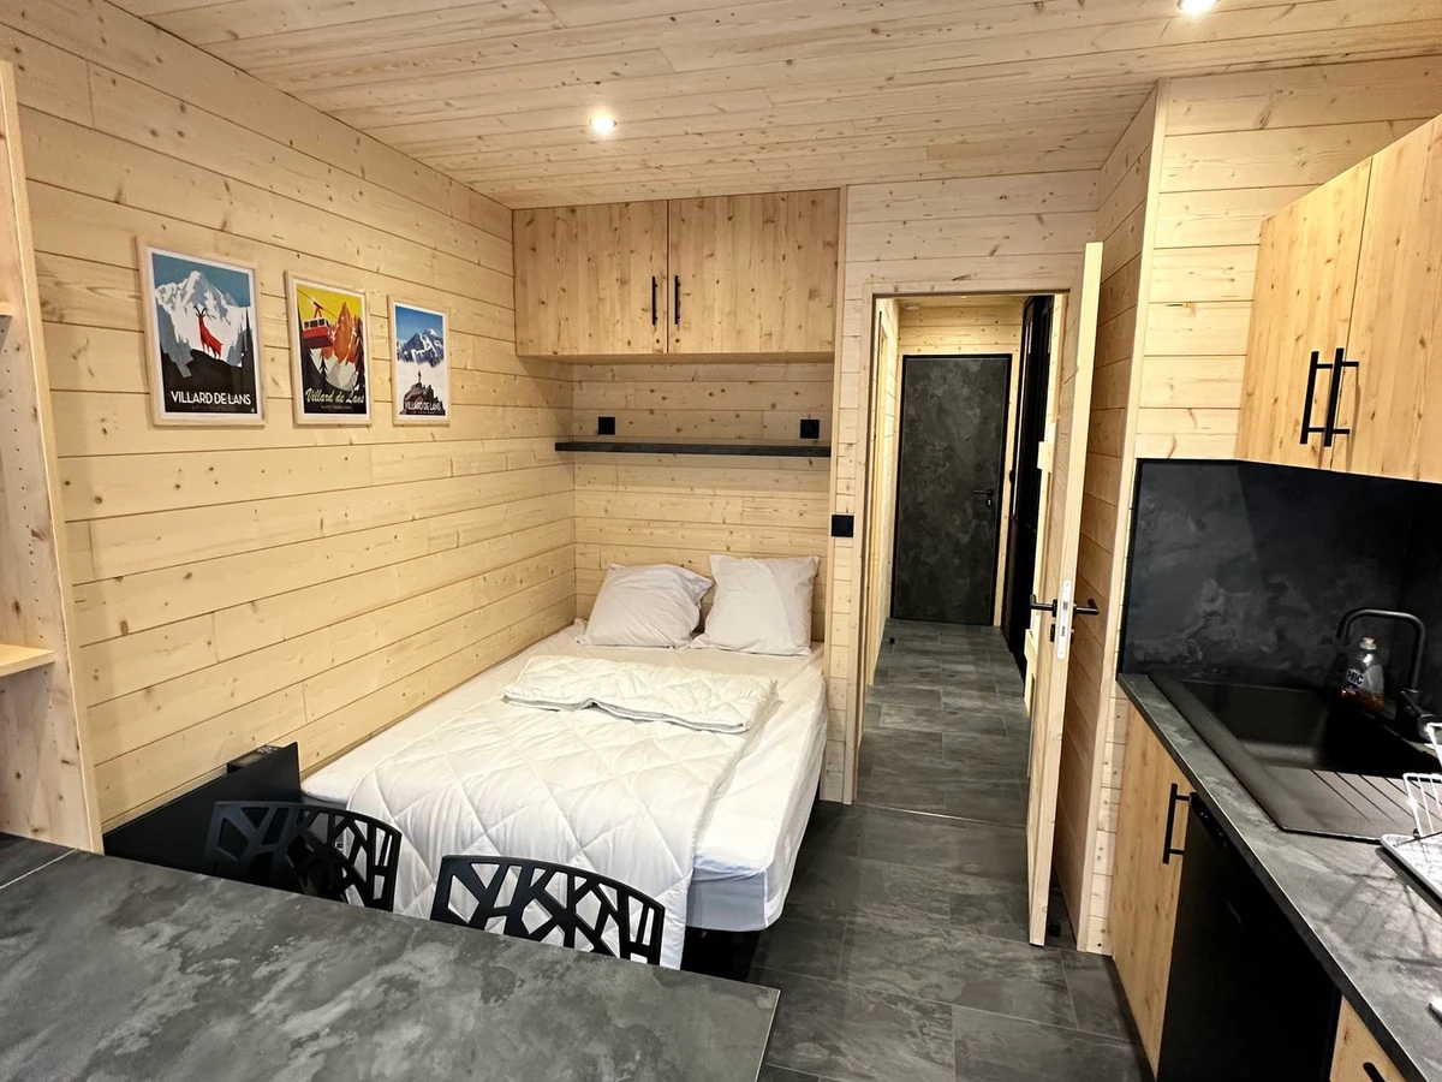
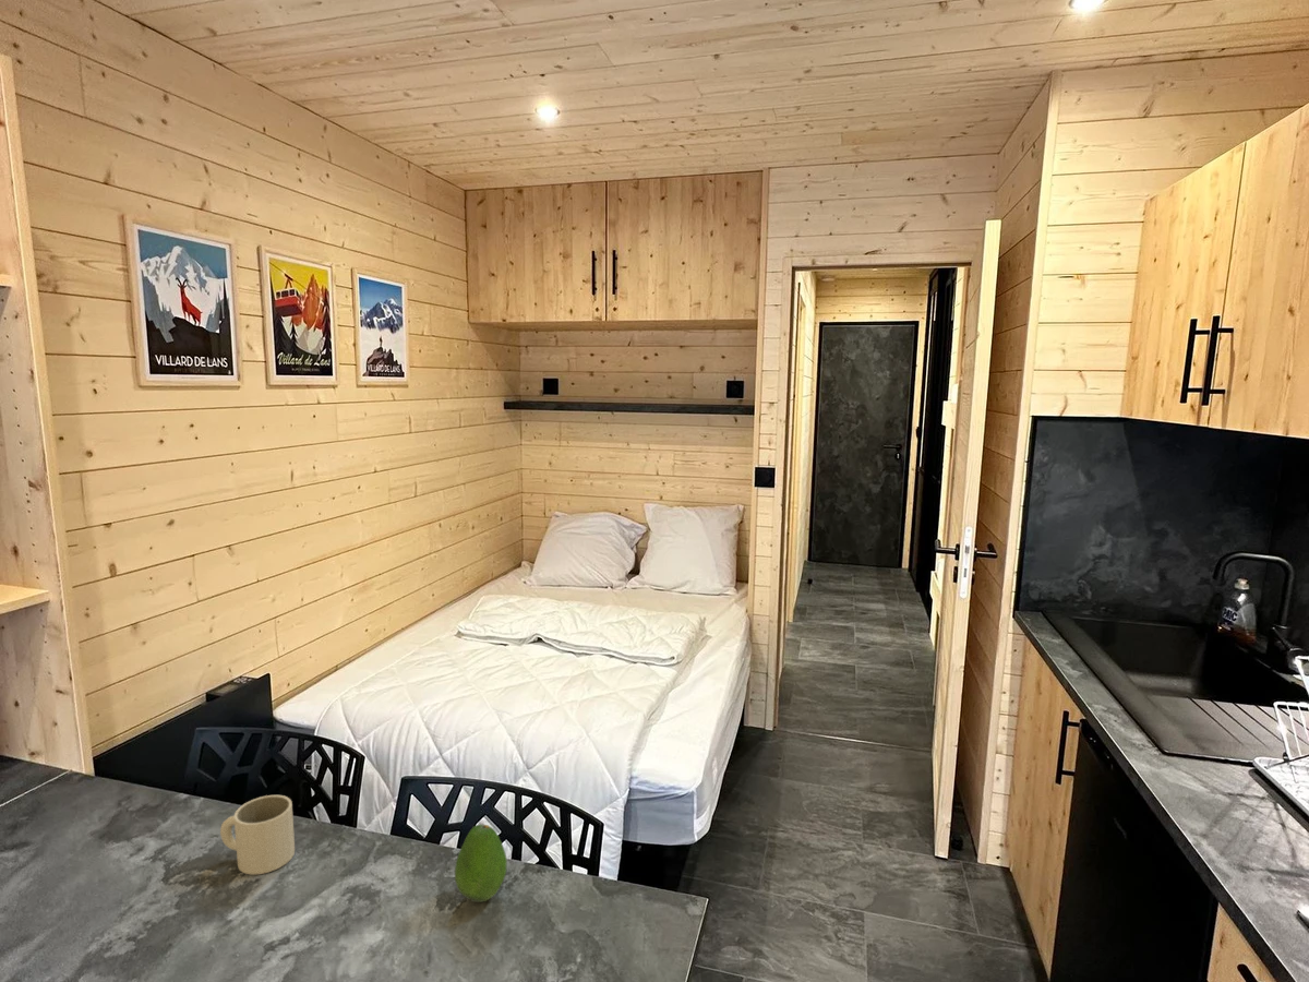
+ mug [219,794,296,875]
+ fruit [454,823,508,903]
